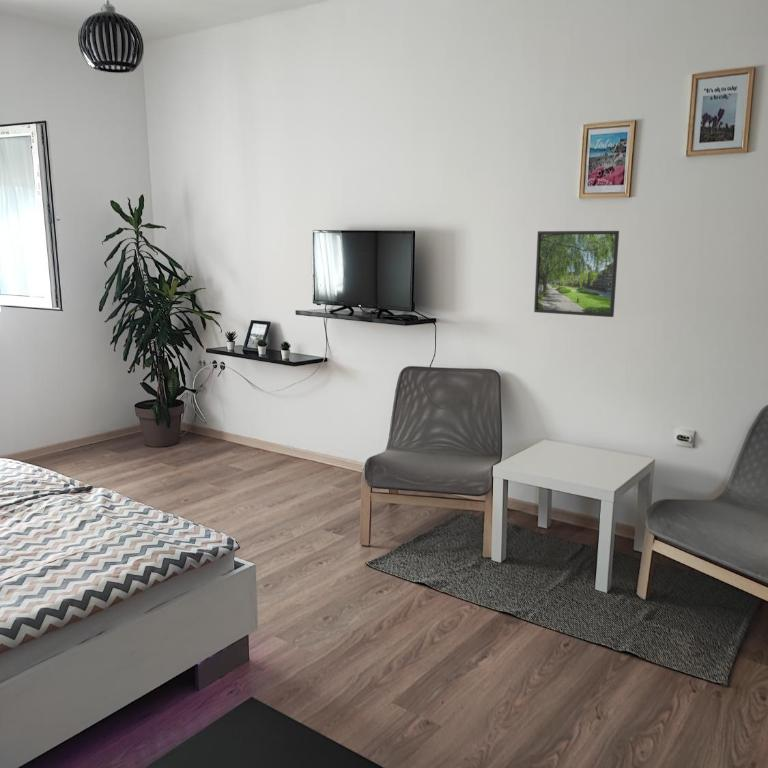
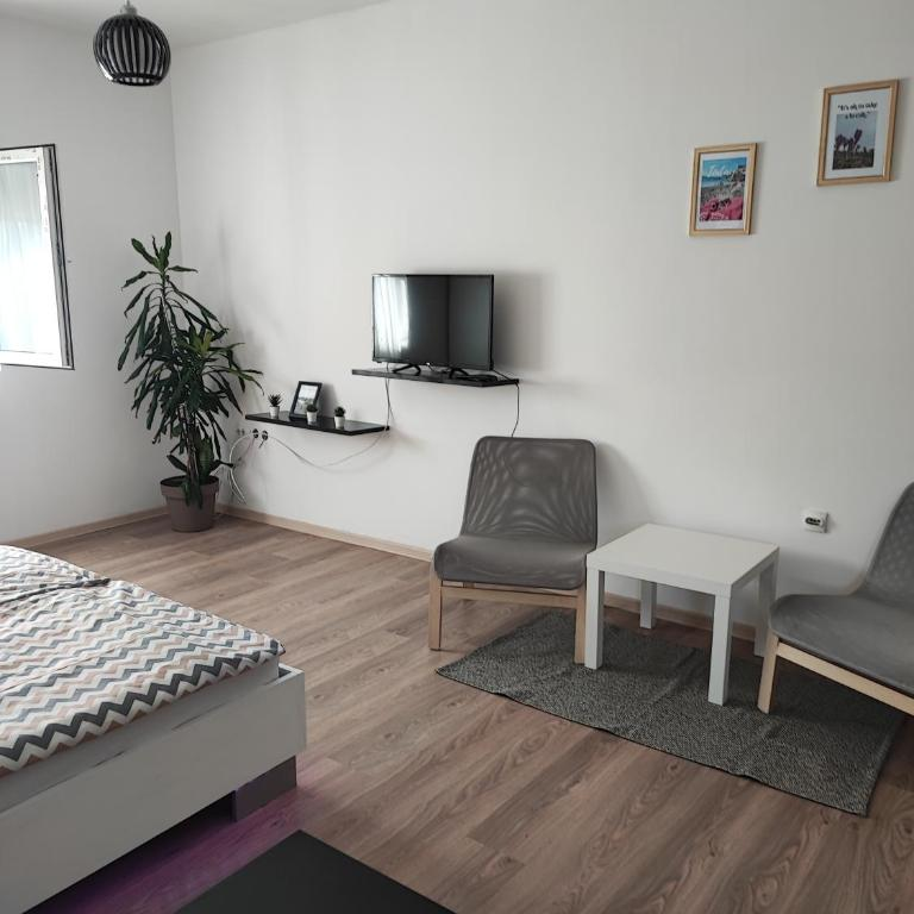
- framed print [533,230,620,318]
